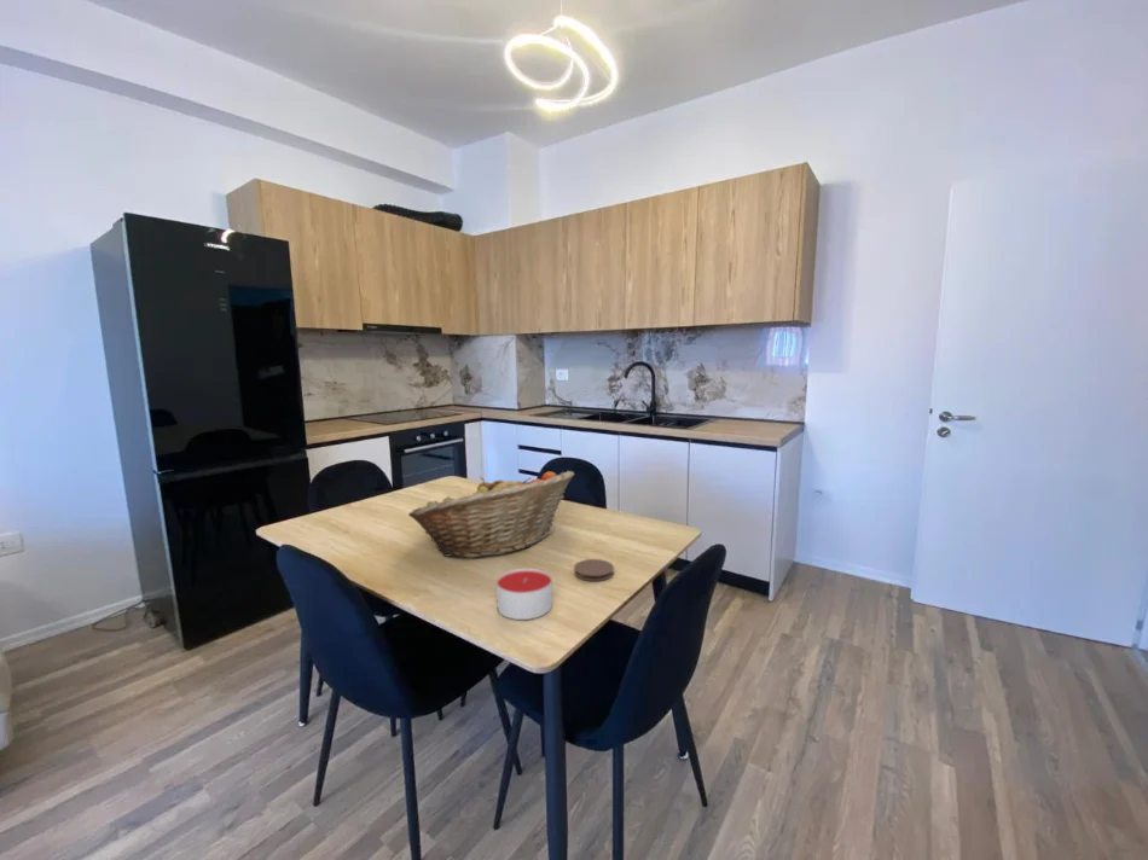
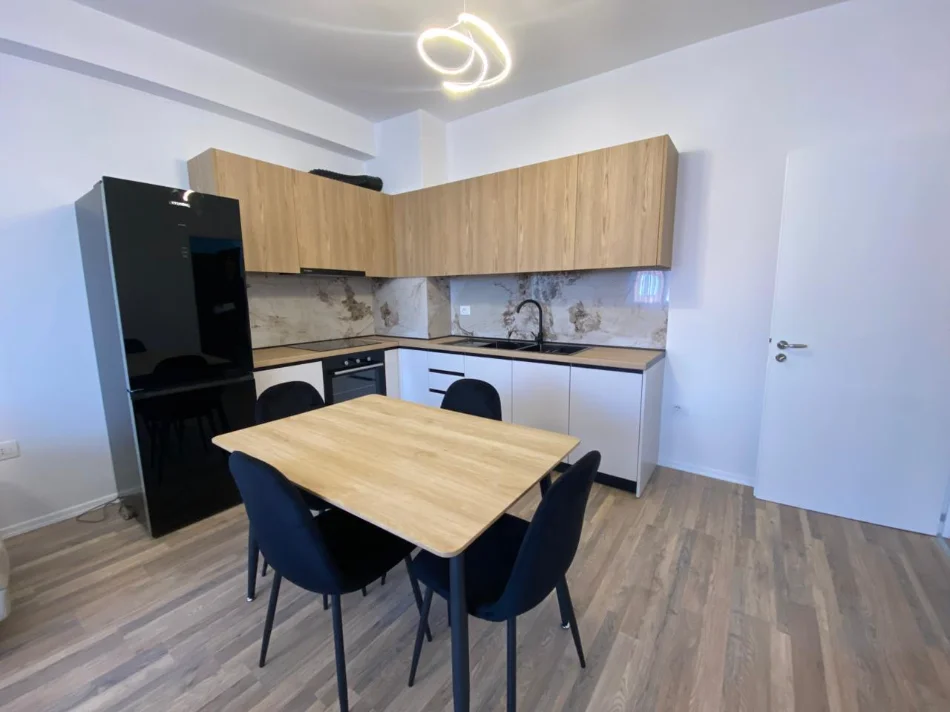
- fruit basket [407,470,575,559]
- candle [495,568,553,621]
- coaster [573,558,615,582]
